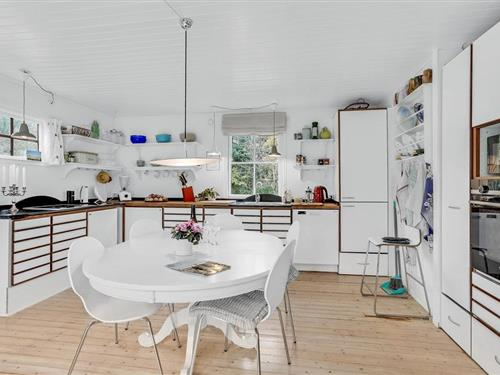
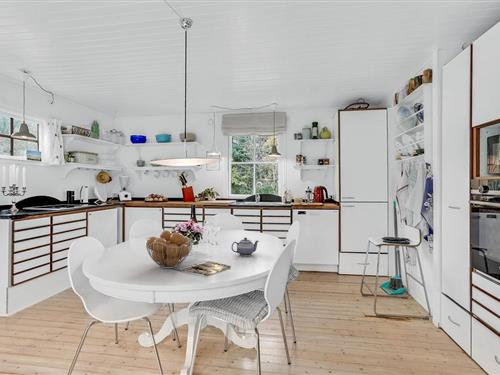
+ teapot [231,237,260,257]
+ fruit basket [145,229,194,269]
